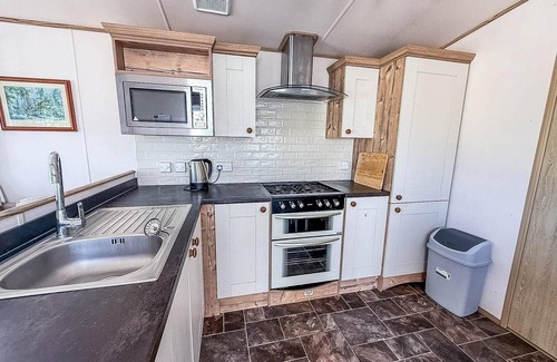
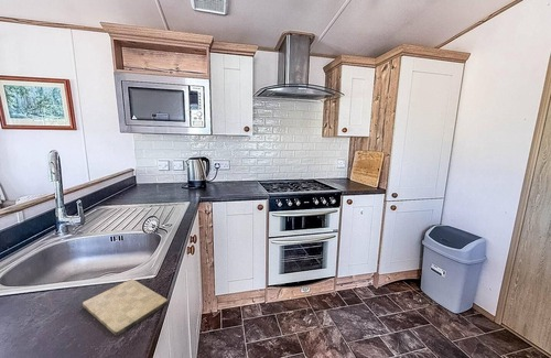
+ cutting board [82,278,169,337]
